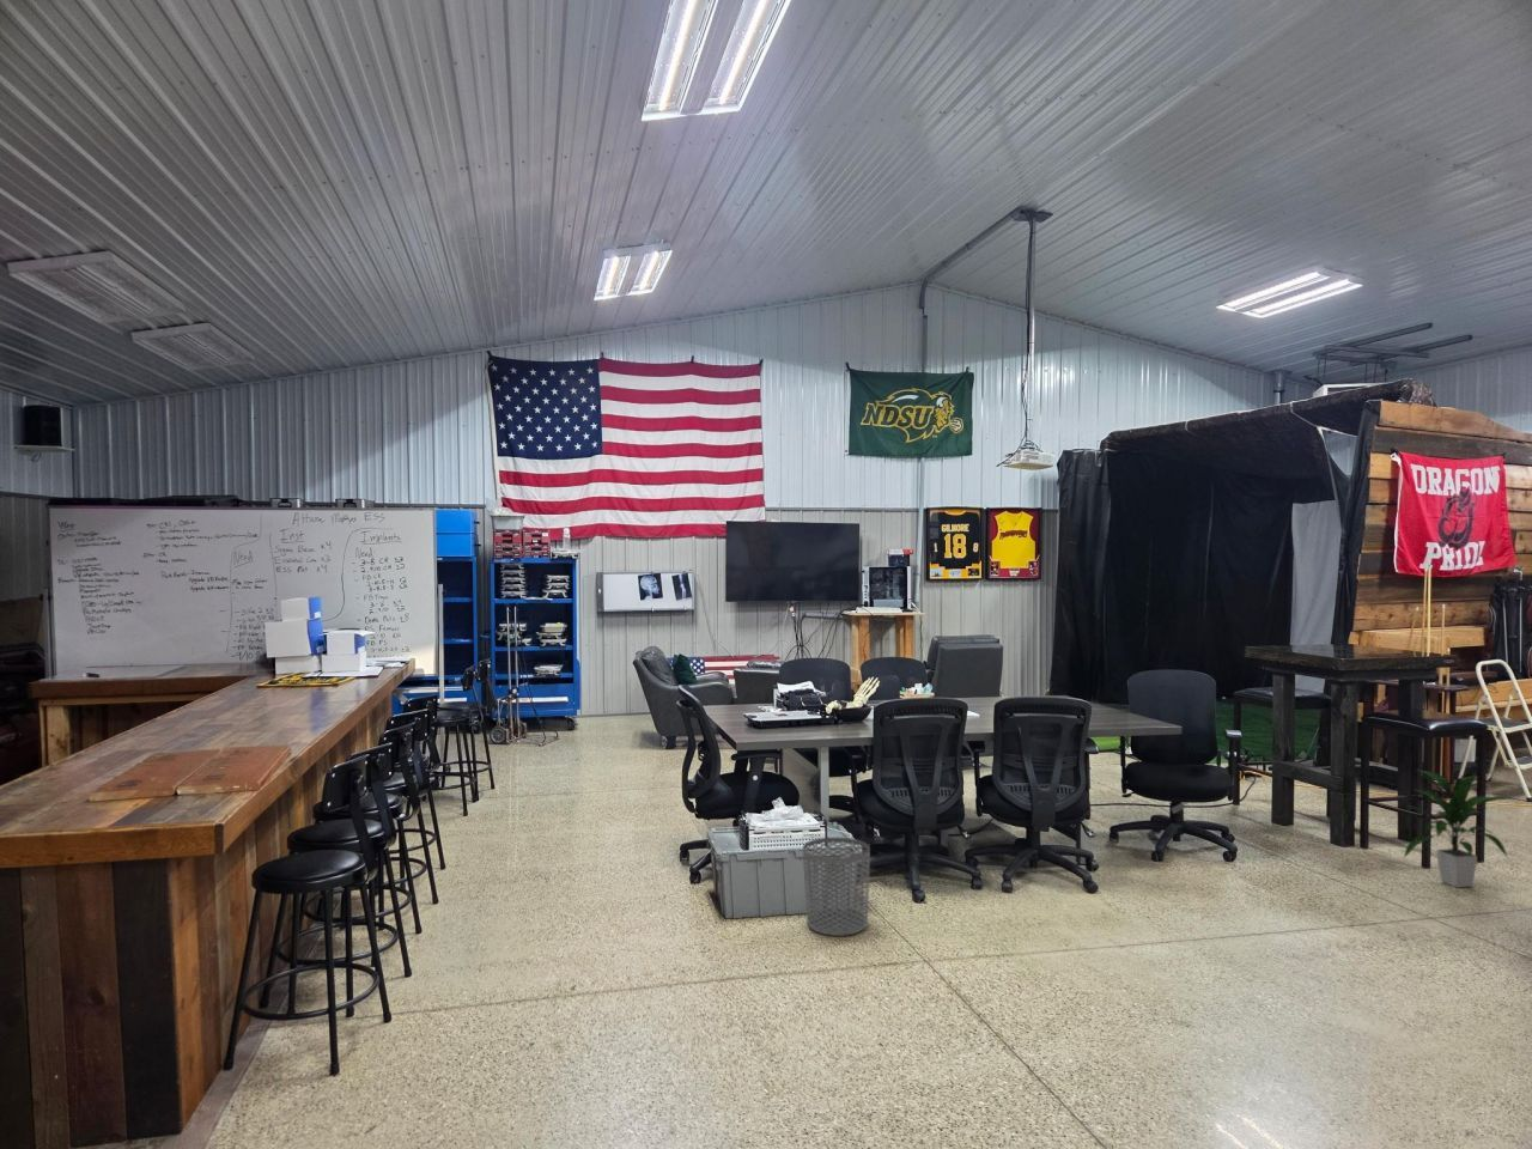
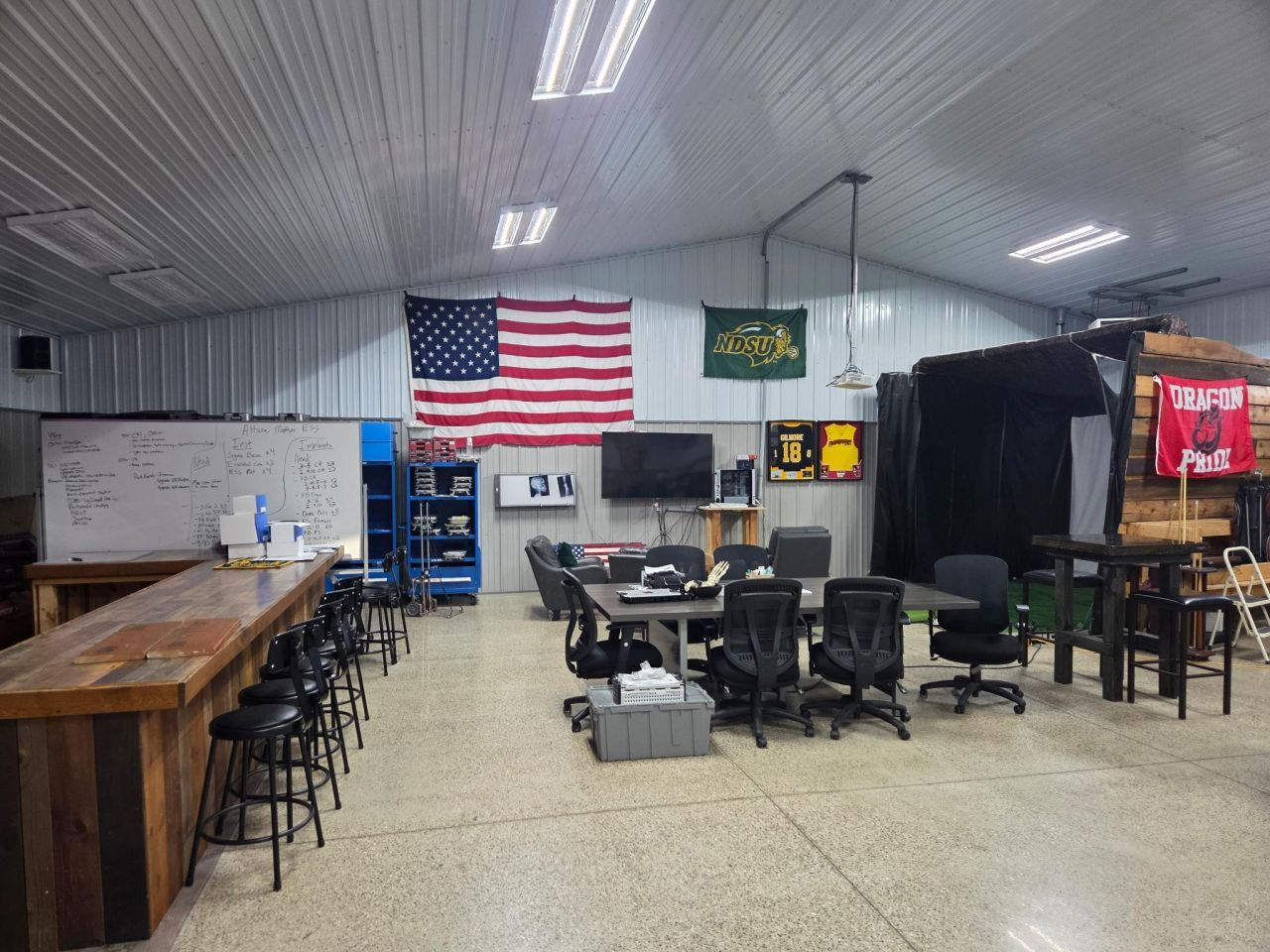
- indoor plant [1402,768,1520,890]
- waste bin [802,836,871,937]
